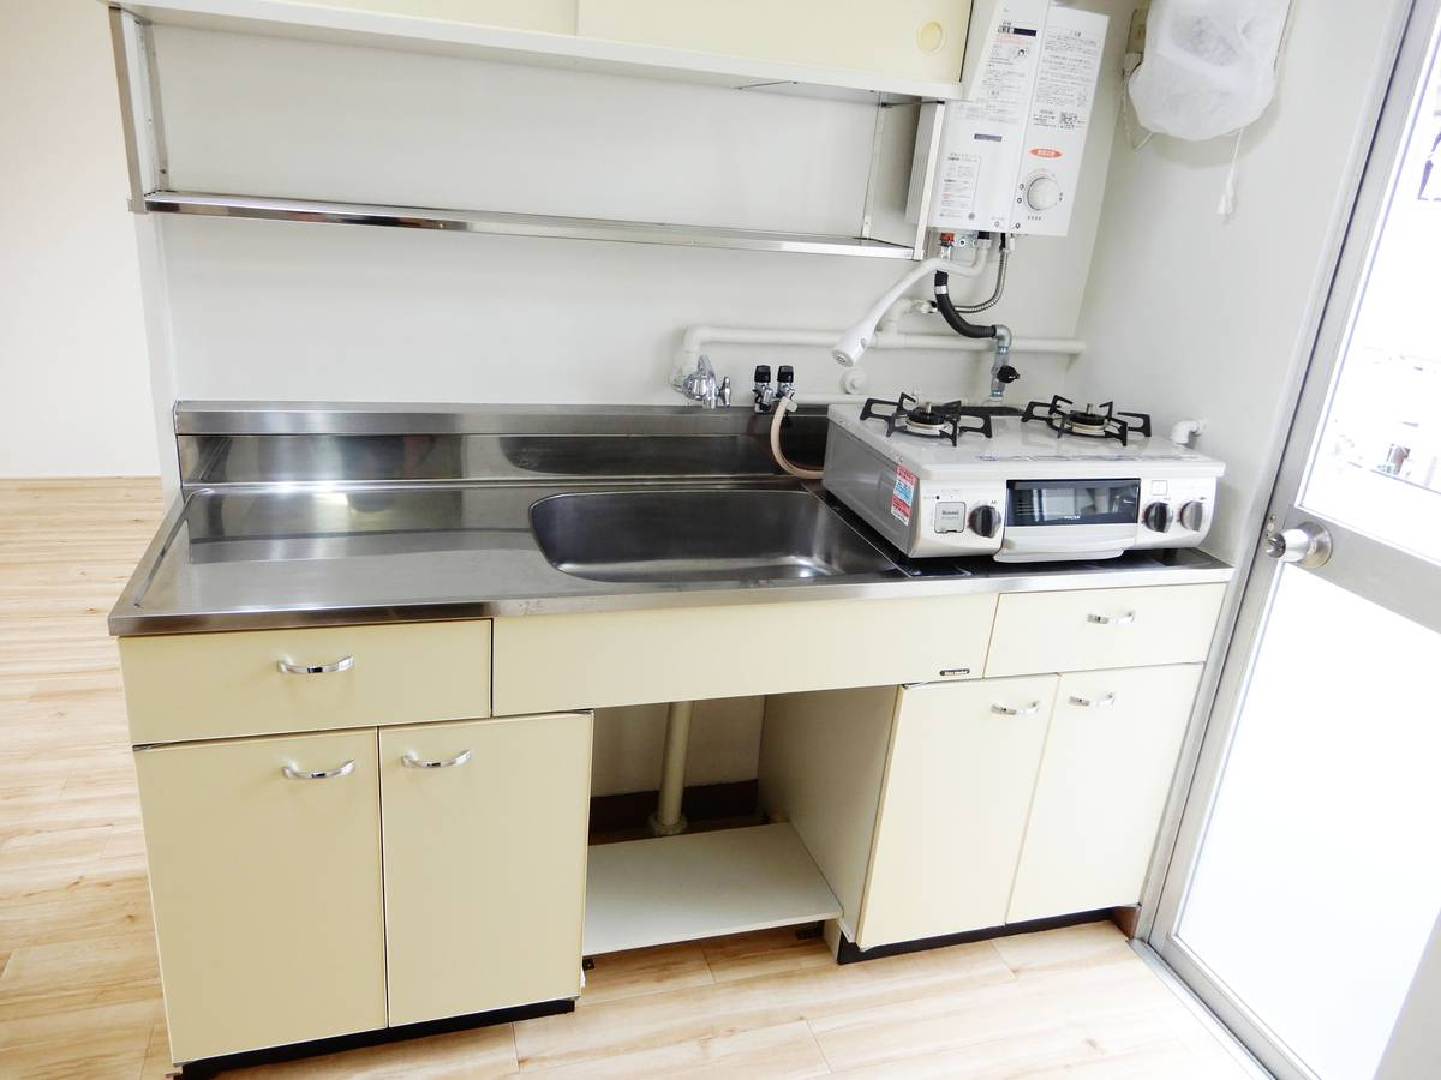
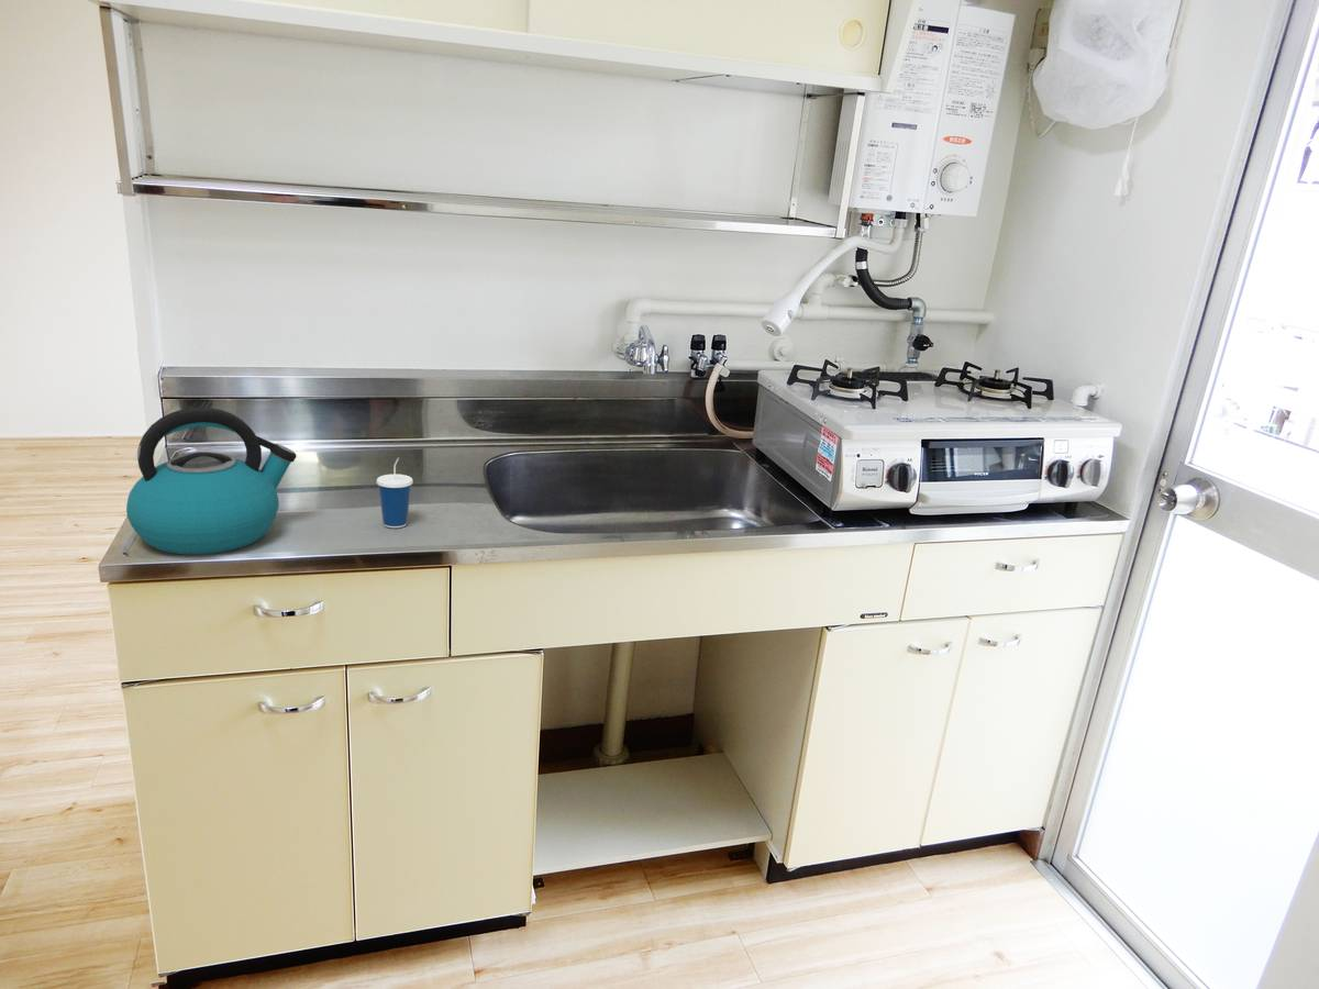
+ kettle [125,407,298,556]
+ cup [376,457,414,529]
